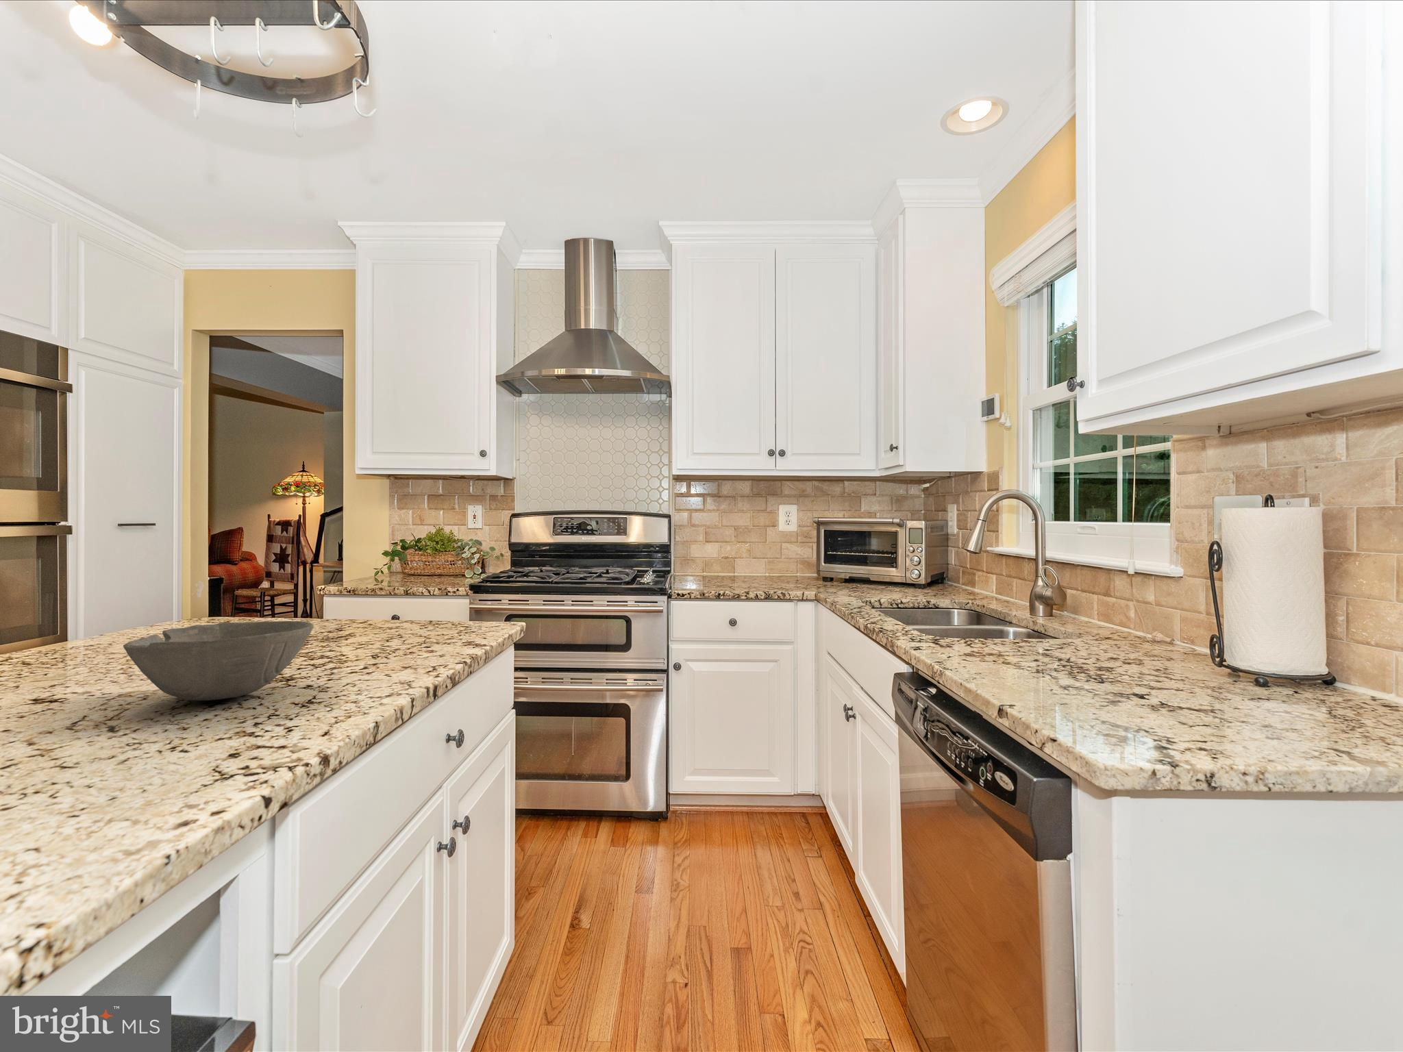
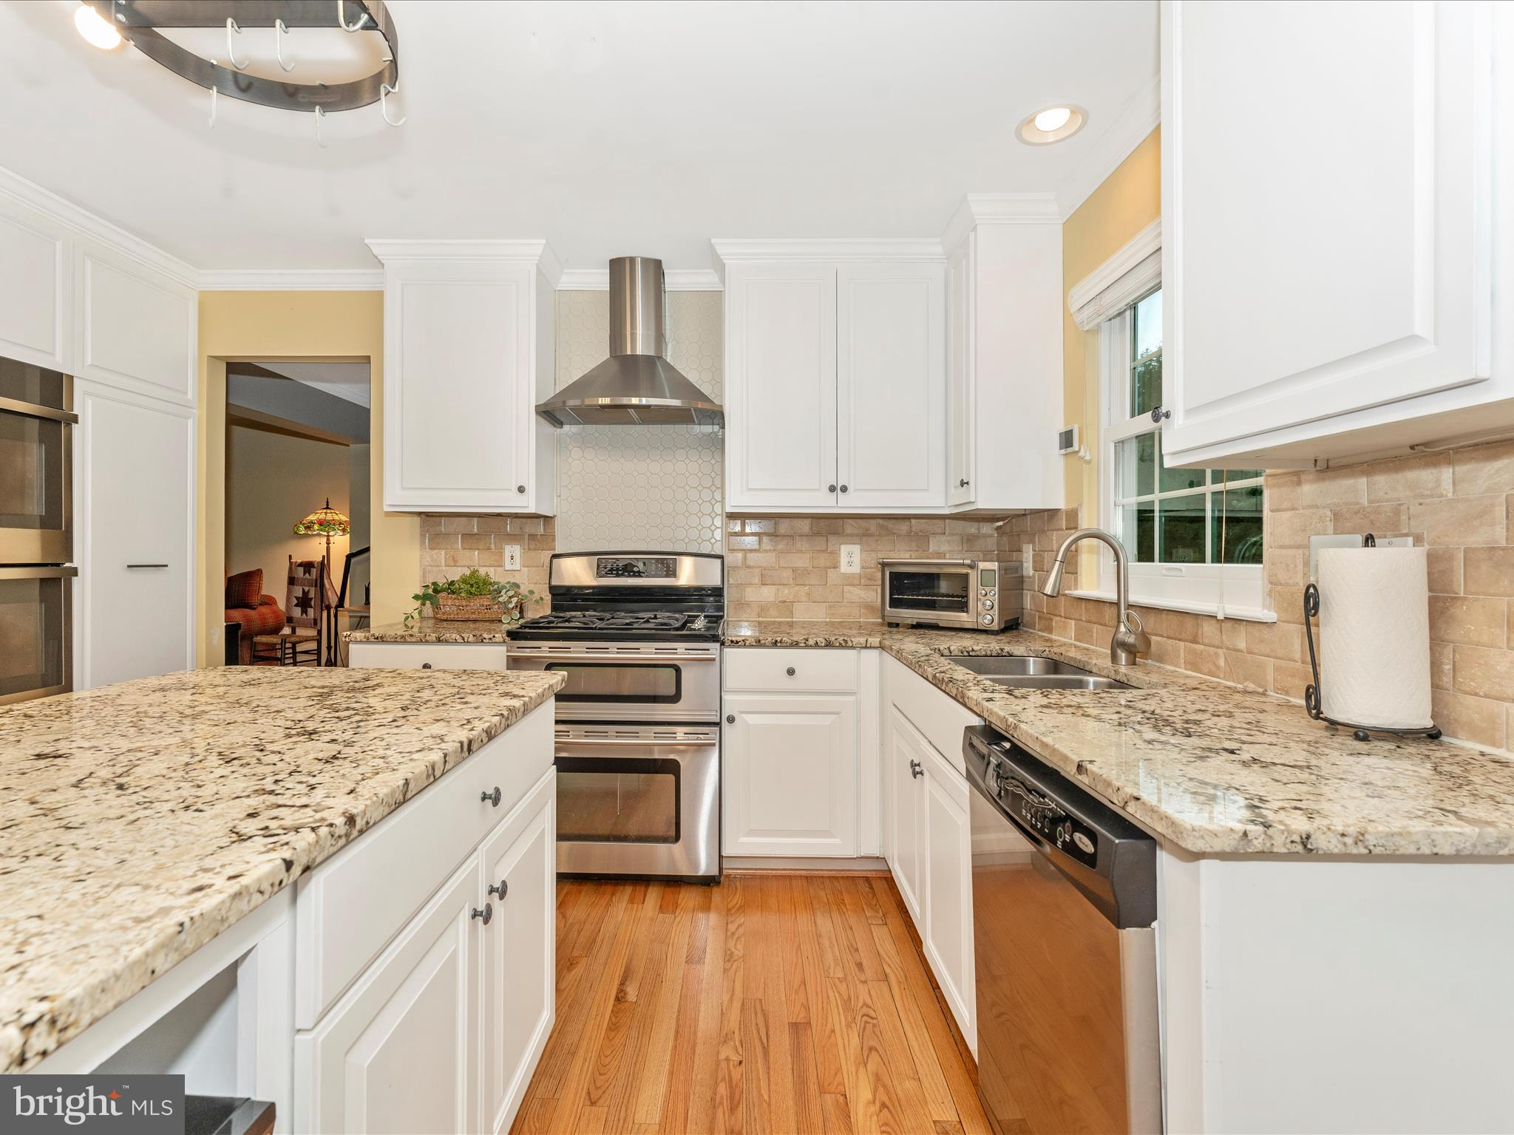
- bowl [123,621,315,702]
